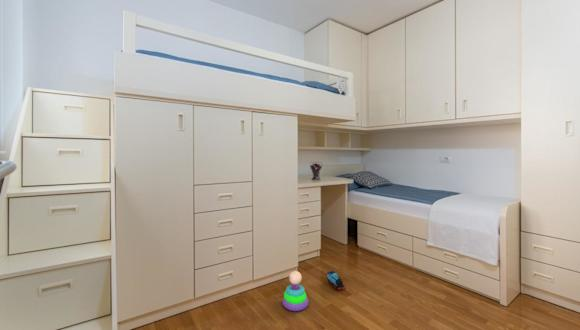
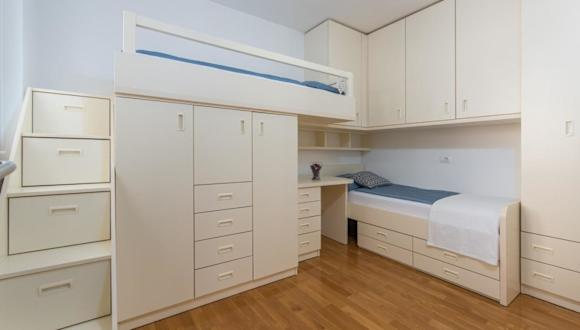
- toy train [326,270,346,291]
- stacking toy [282,269,310,312]
